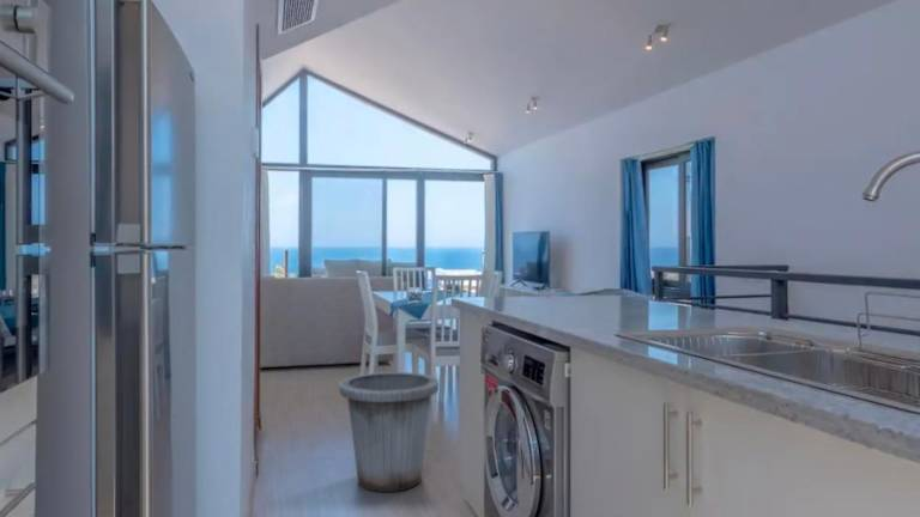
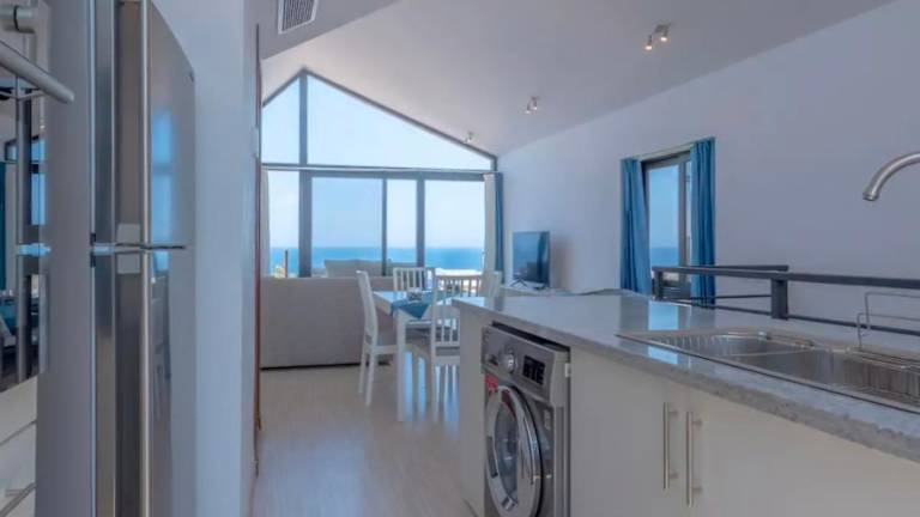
- trash can [338,371,440,493]
